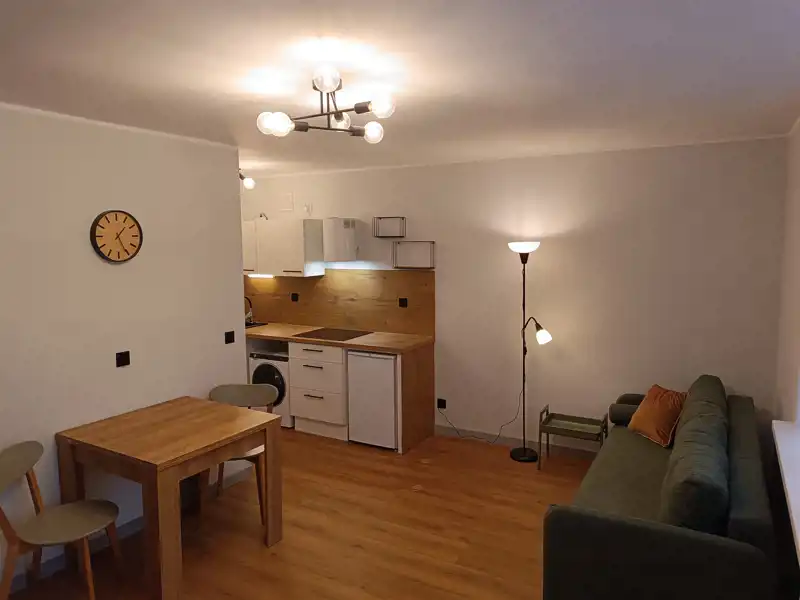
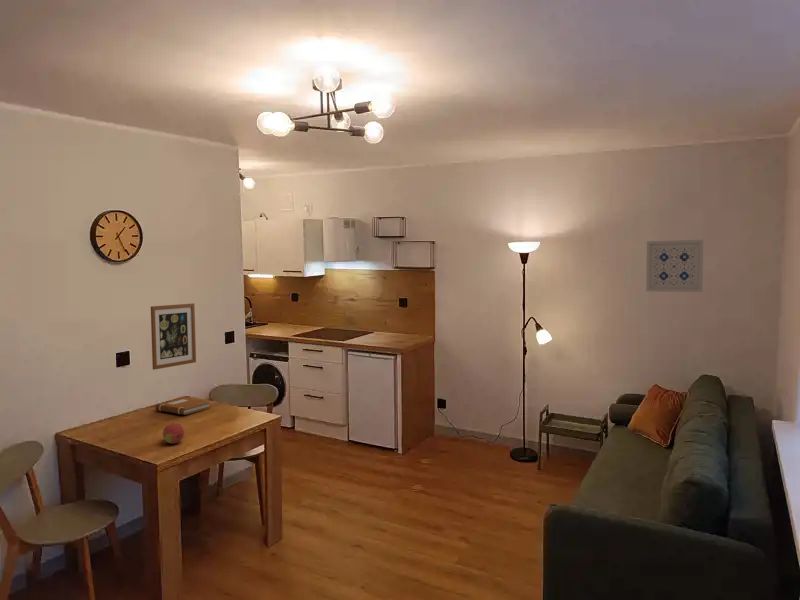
+ fruit [162,422,185,444]
+ wall art [150,302,197,371]
+ wall art [645,239,704,293]
+ notebook [154,397,212,416]
